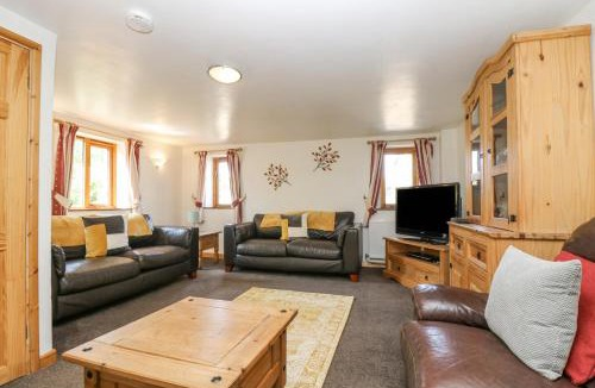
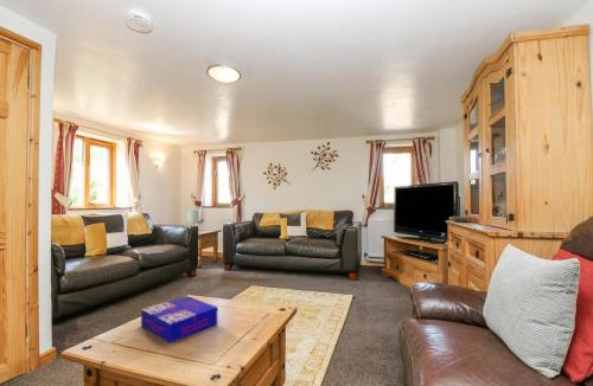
+ board game [140,295,218,343]
